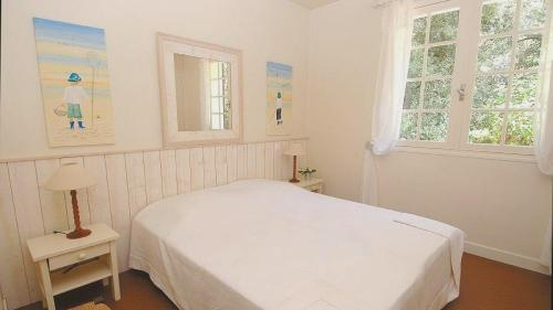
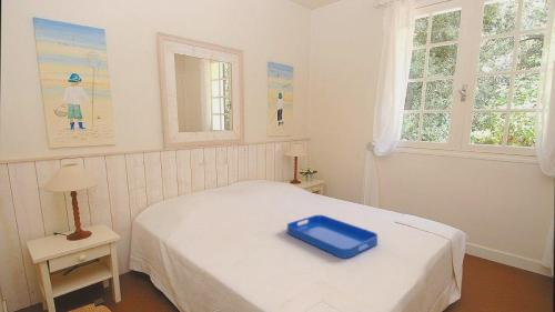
+ serving tray [286,214,379,260]
